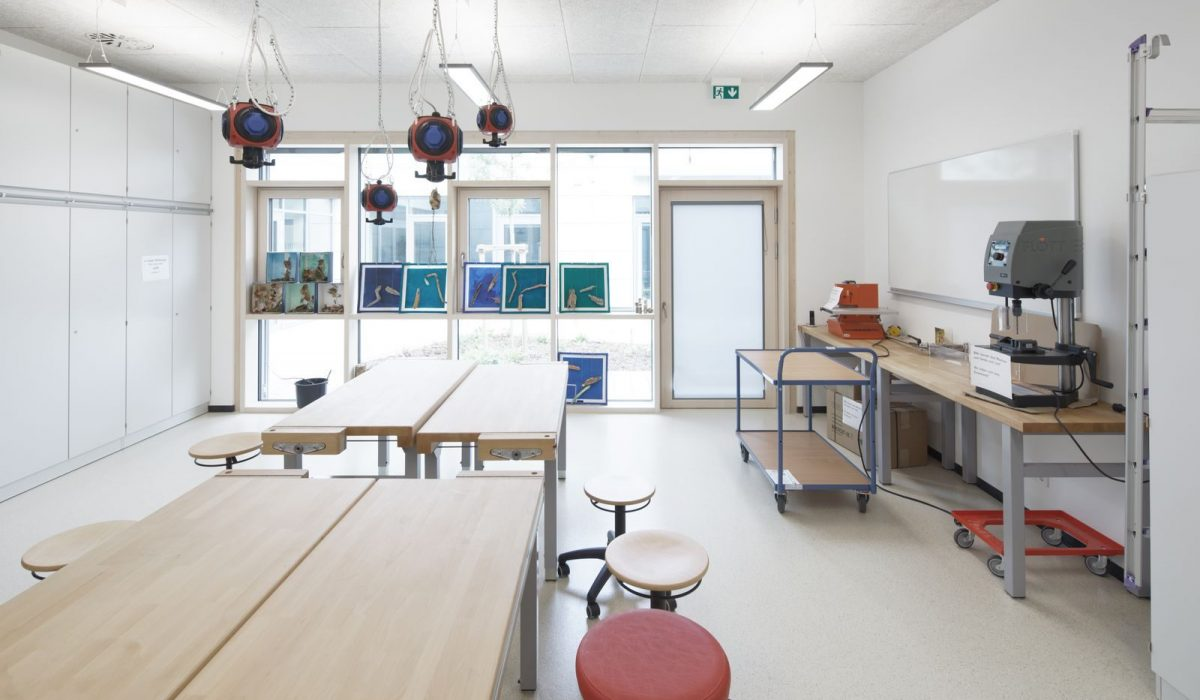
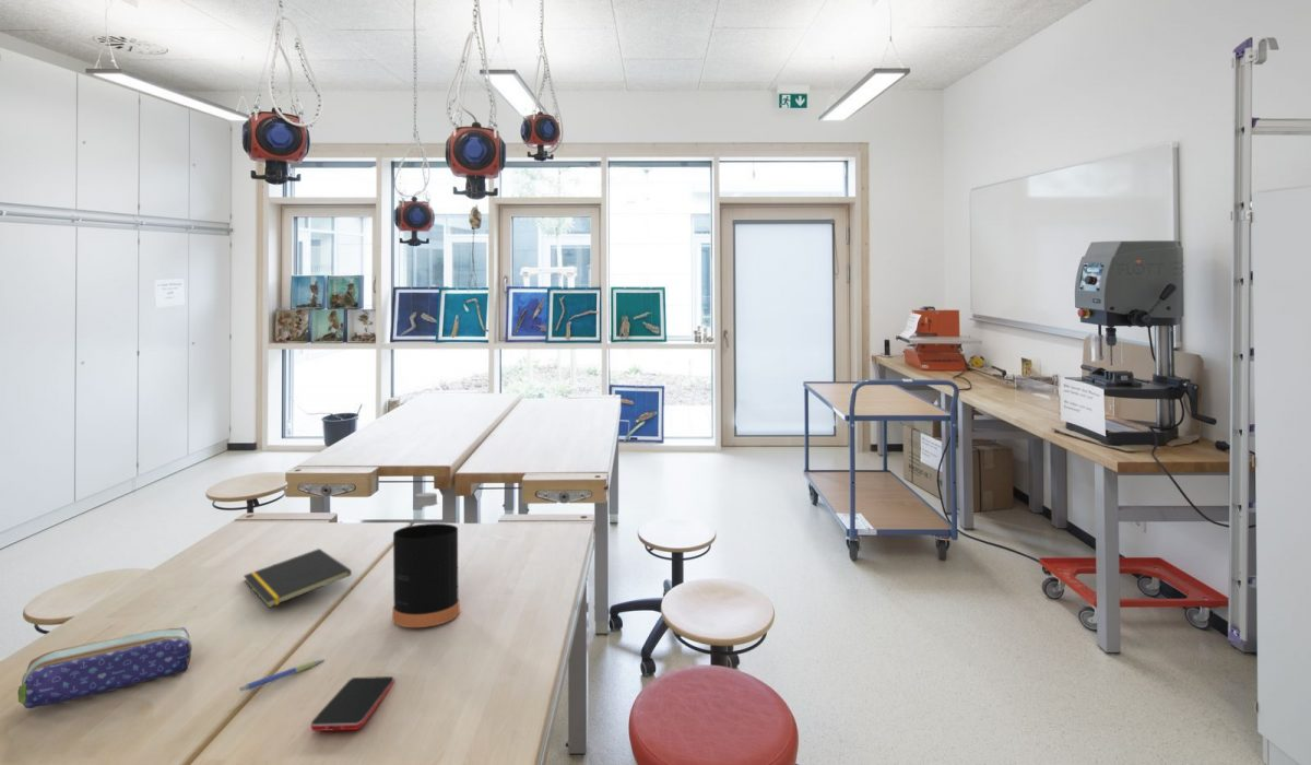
+ pen [238,658,324,693]
+ smartphone [310,675,395,732]
+ notepad [243,548,353,609]
+ pencil case [17,626,193,709]
+ bottle [391,492,461,628]
